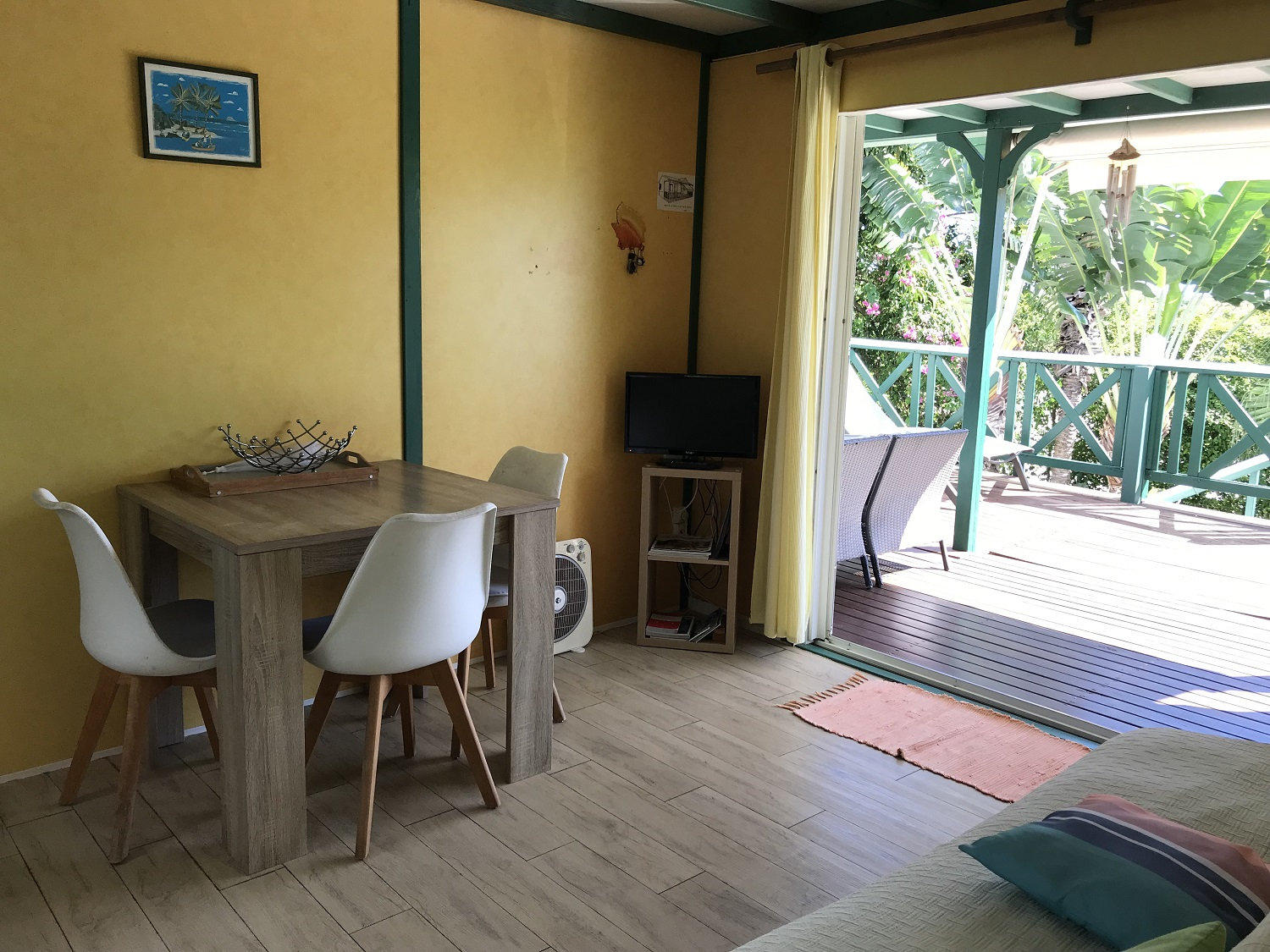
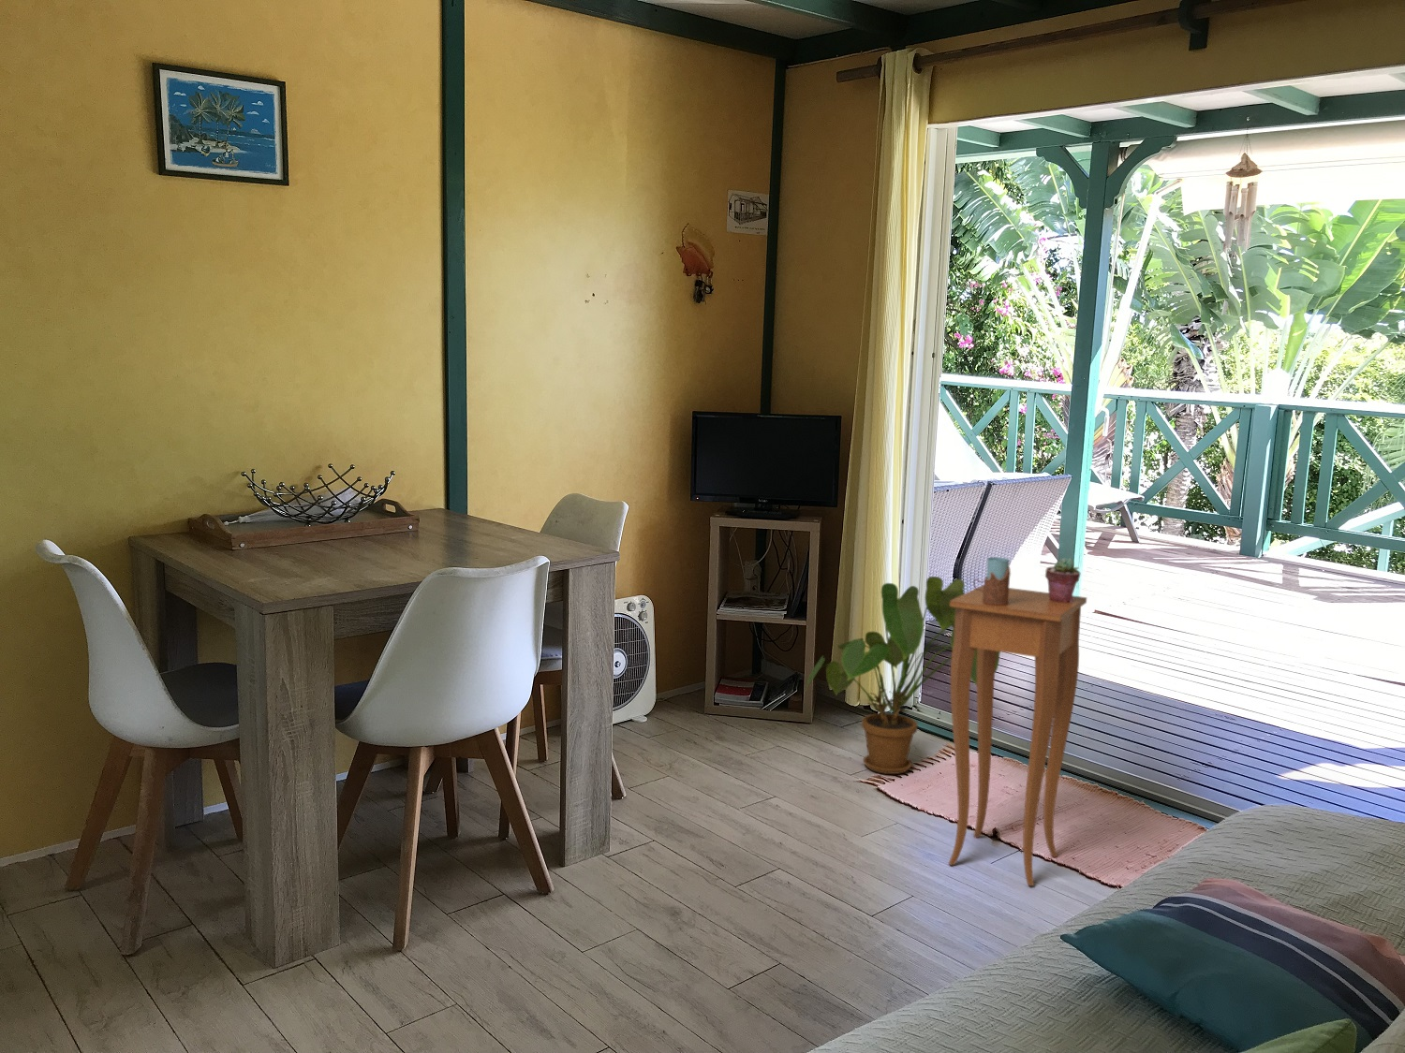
+ drinking glass [972,556,1011,606]
+ side table [948,584,1087,886]
+ potted succulent [1044,557,1081,603]
+ house plant [804,575,1001,775]
